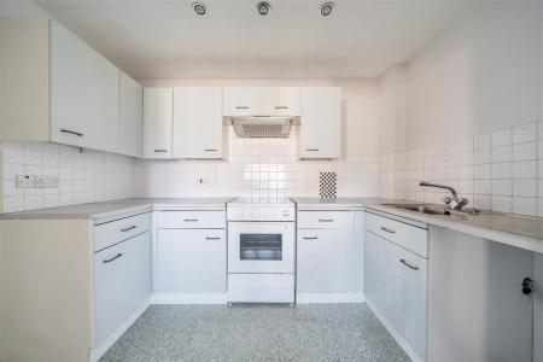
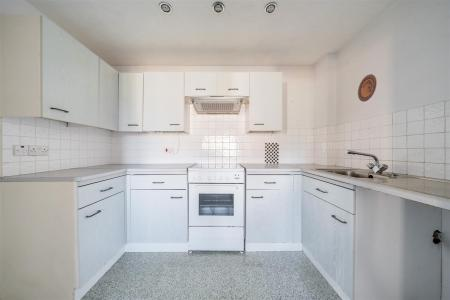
+ decorative plate [357,73,378,103]
